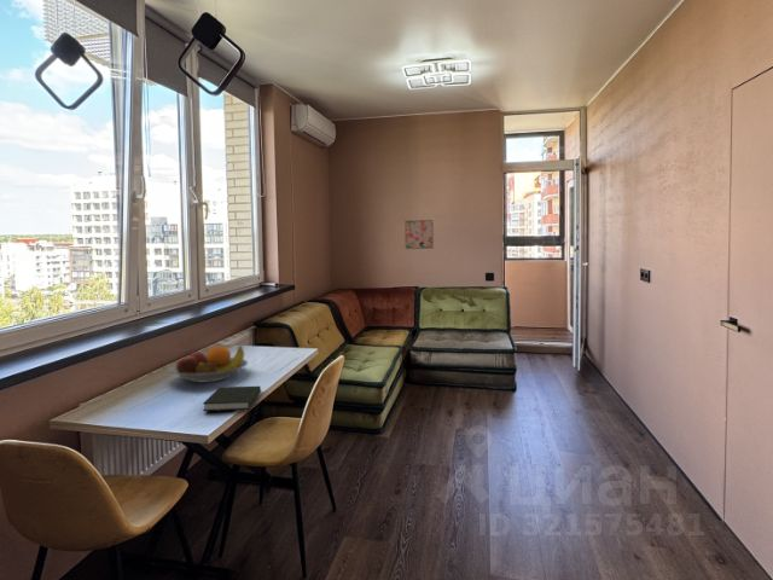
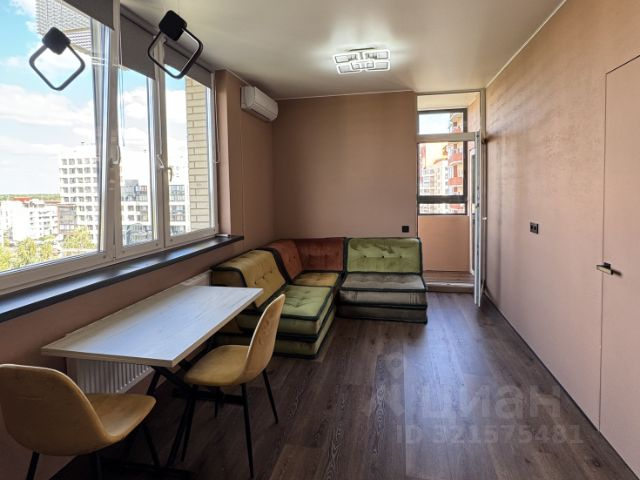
- fruit bowl [167,344,249,383]
- book [202,385,262,412]
- wall art [403,219,435,250]
